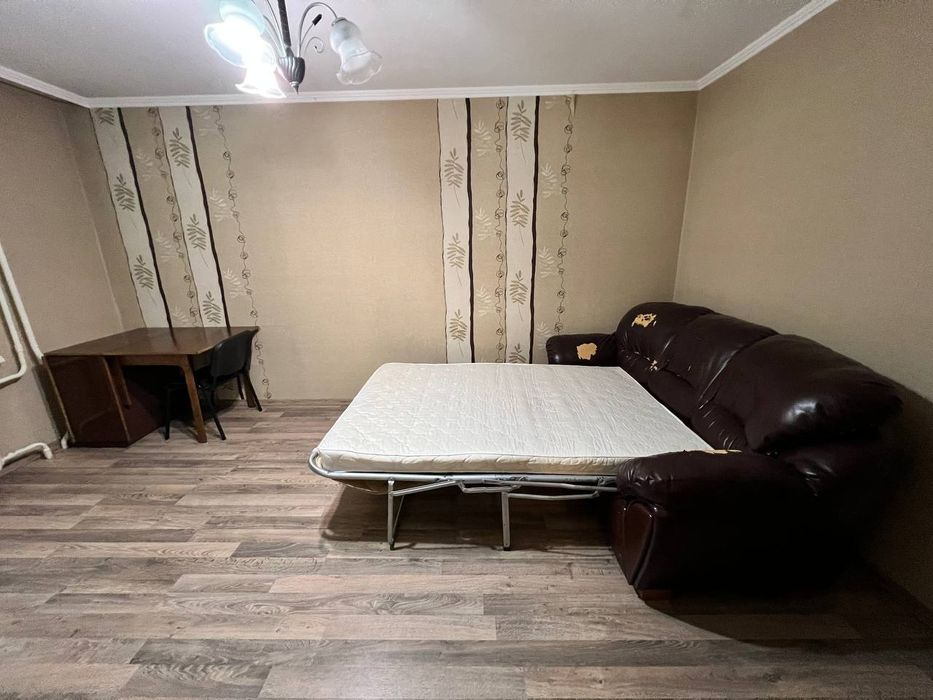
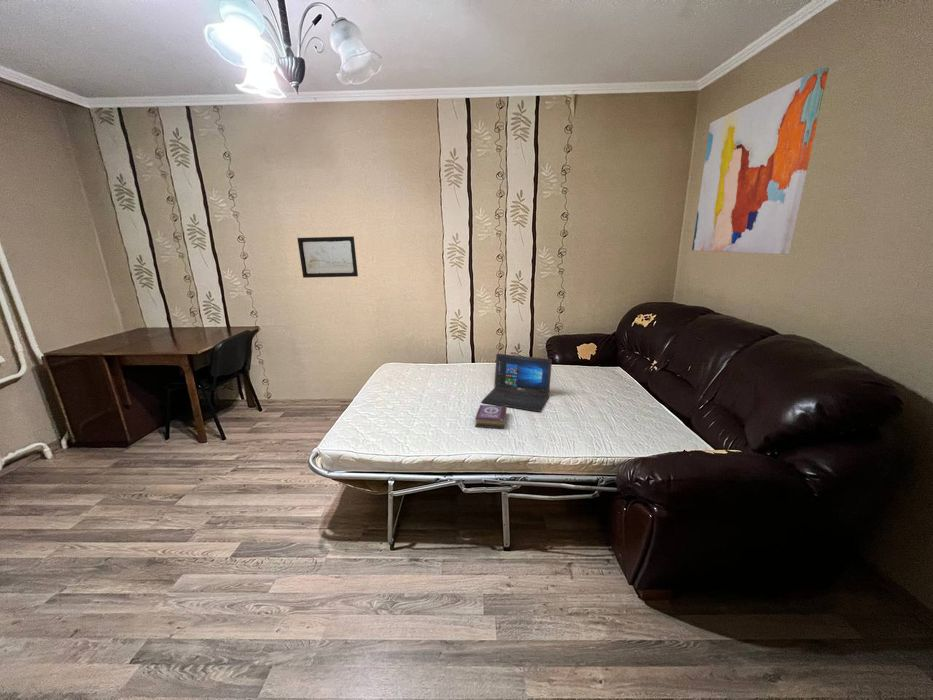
+ laptop [480,353,553,413]
+ book [474,404,508,430]
+ wall art [691,67,830,255]
+ wall art [296,235,359,279]
